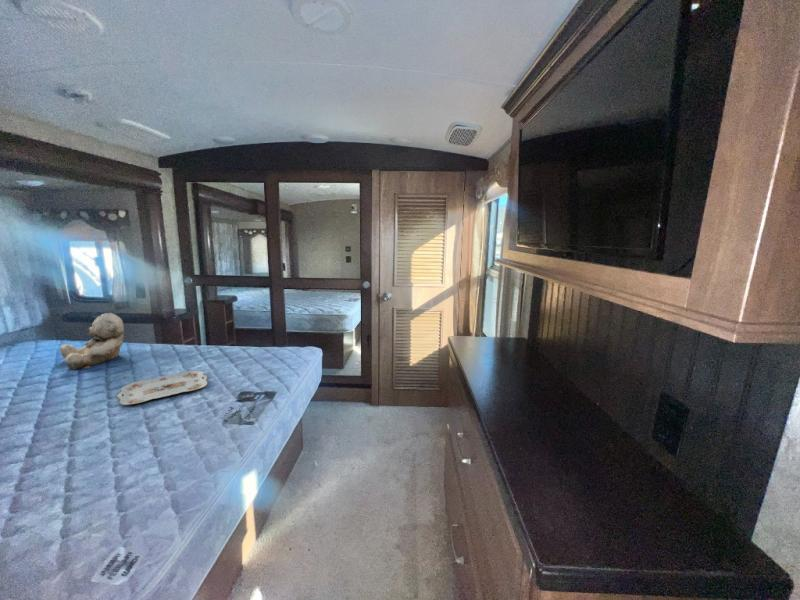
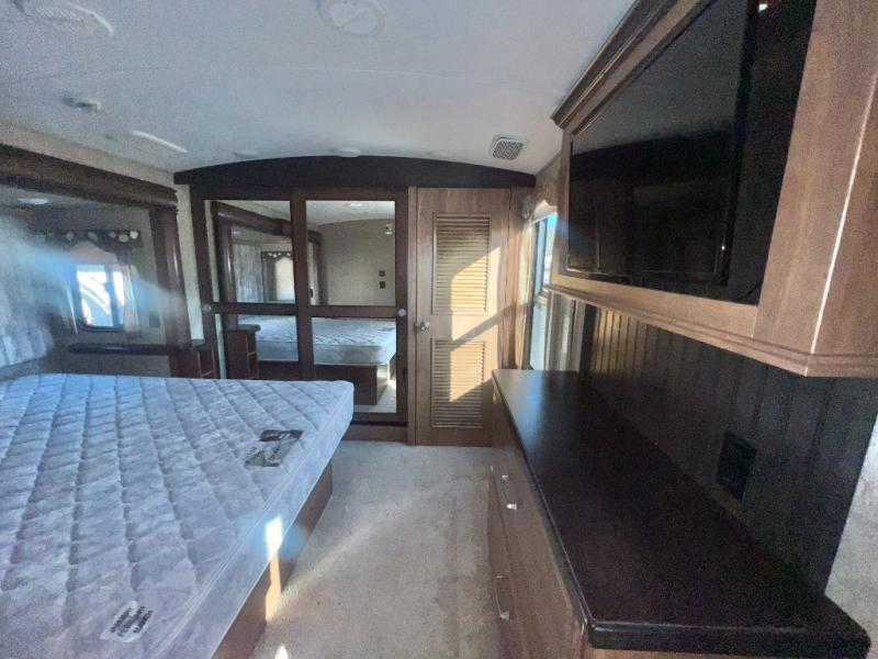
- teddy bear [59,312,125,371]
- serving tray [116,370,208,406]
